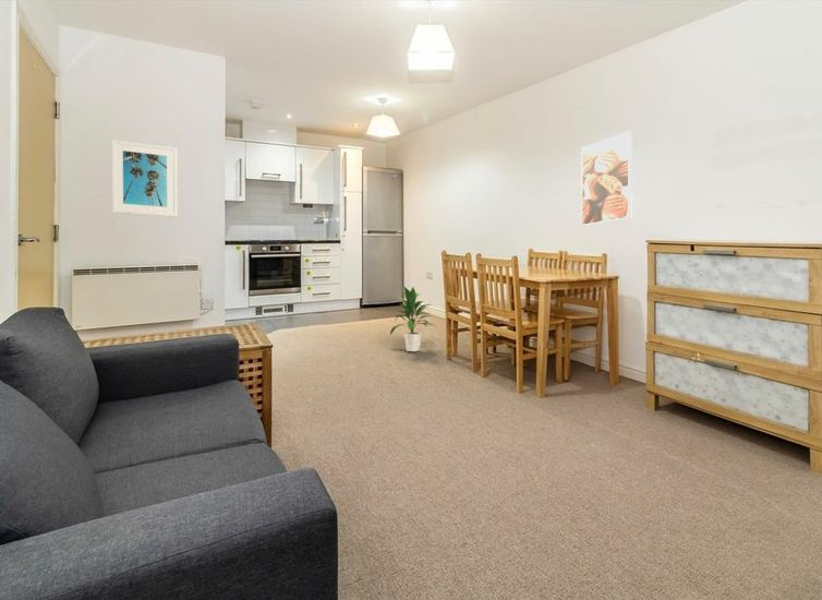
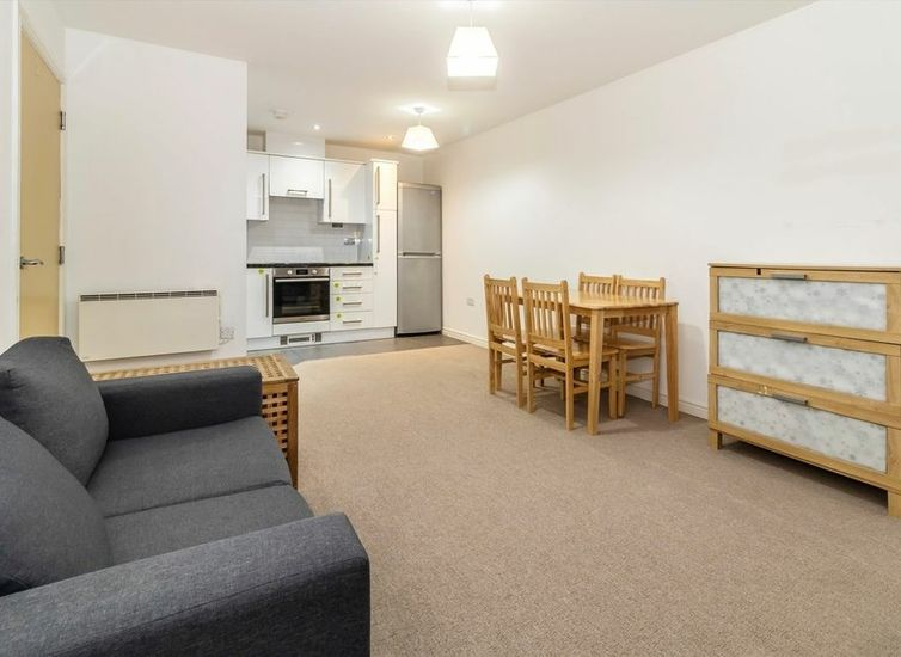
- indoor plant [389,286,437,352]
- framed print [110,139,179,218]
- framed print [580,130,633,227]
